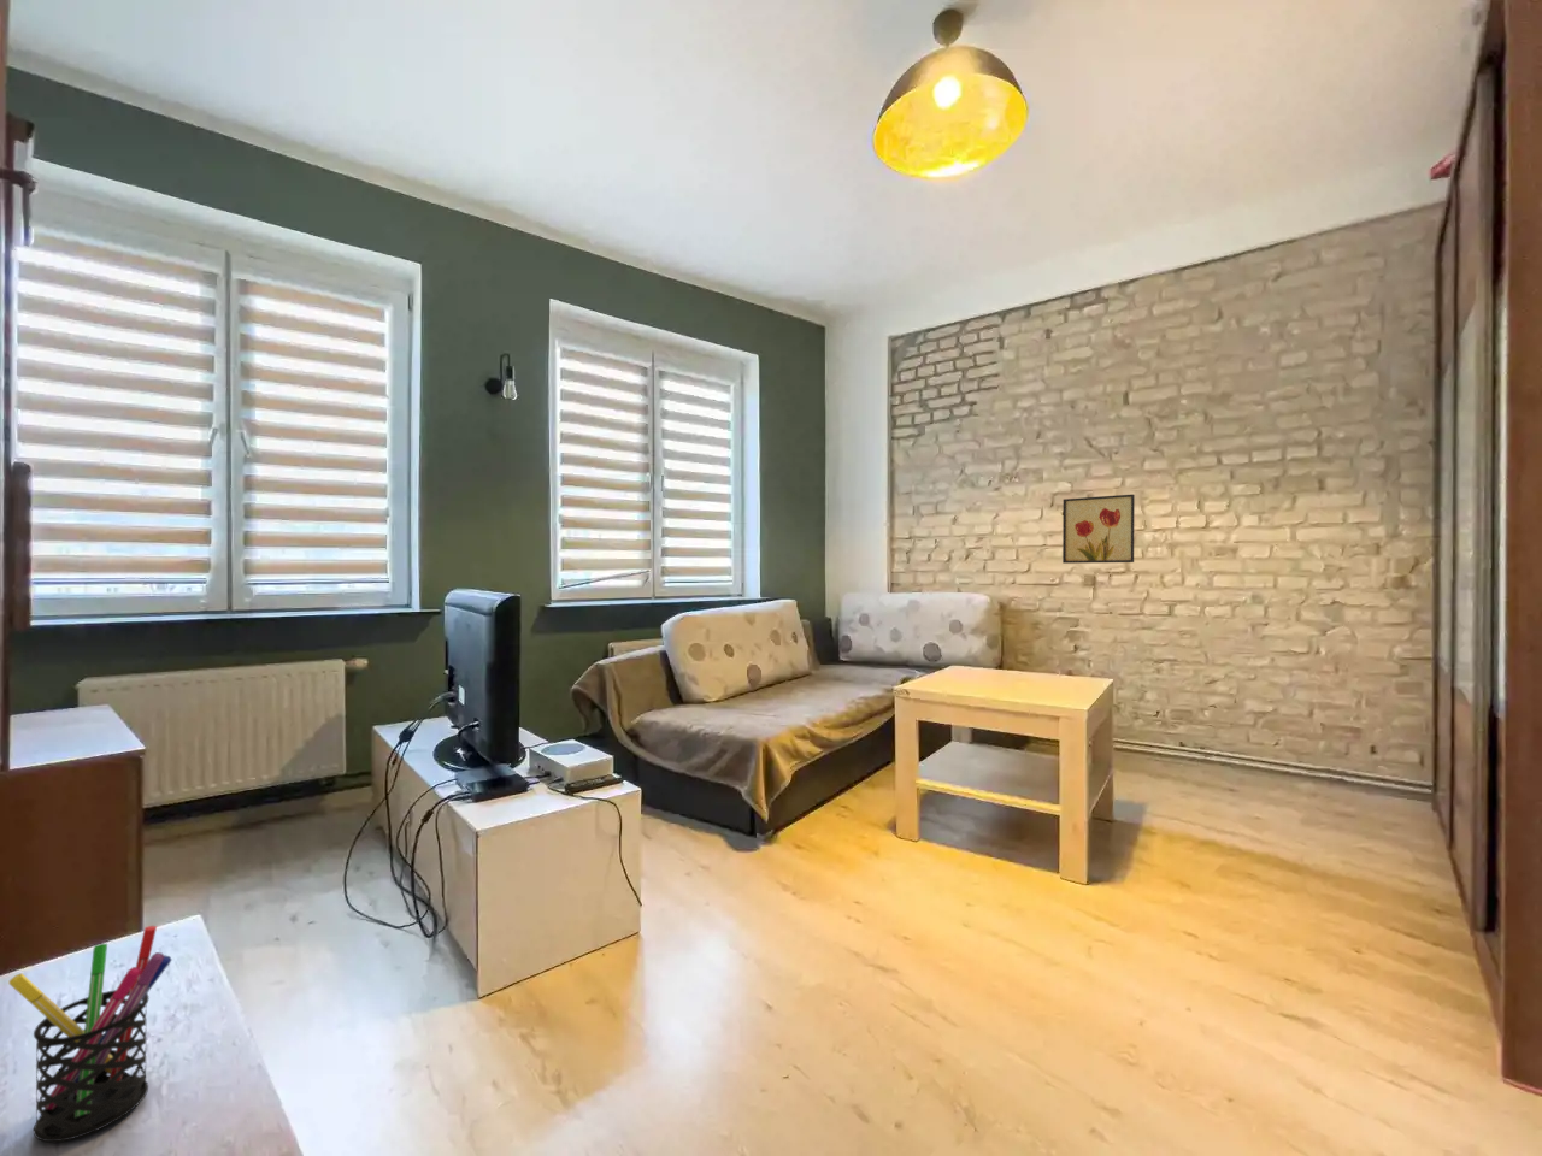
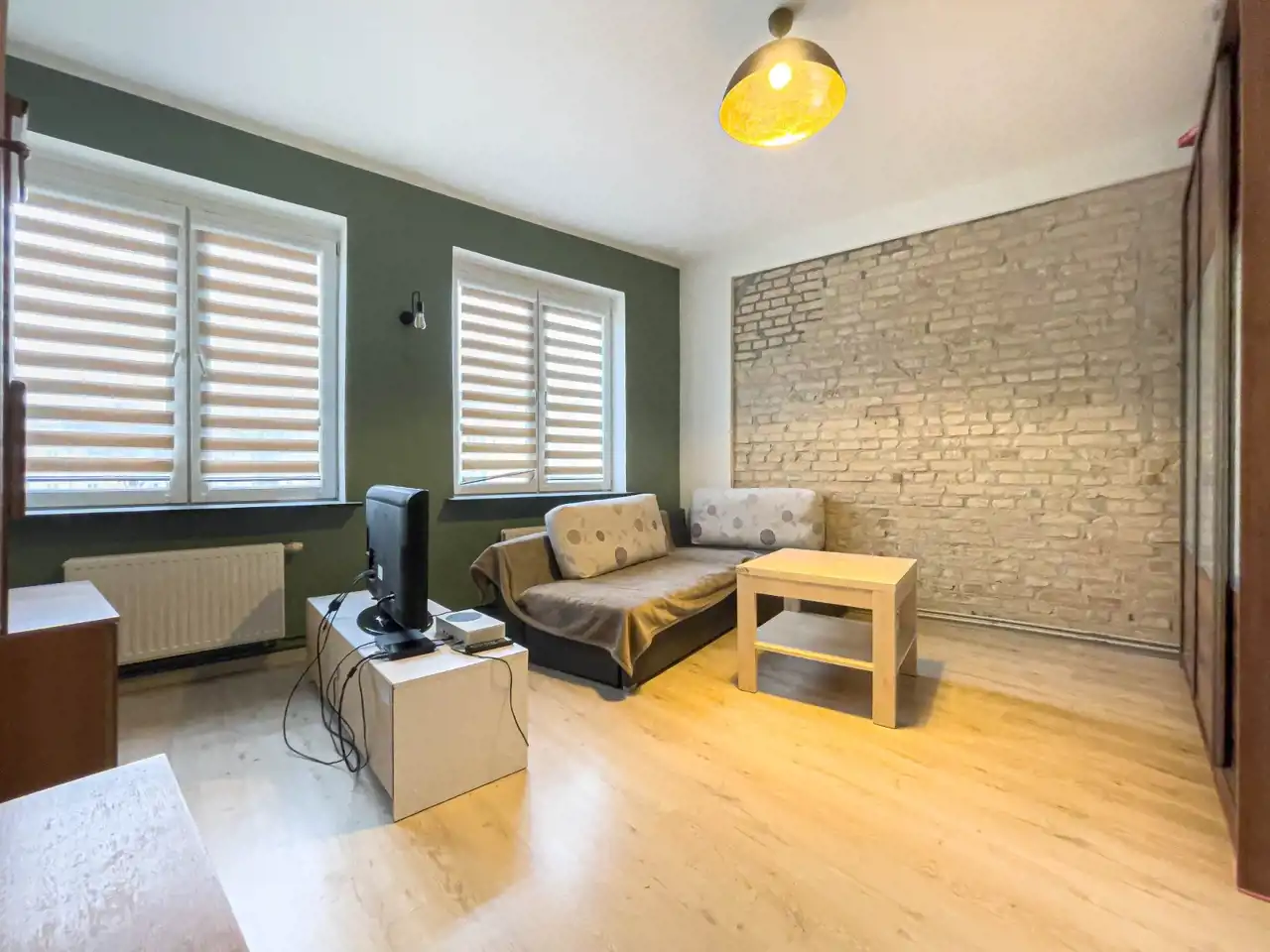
- pen holder [7,925,174,1143]
- wall art [1061,494,1136,565]
